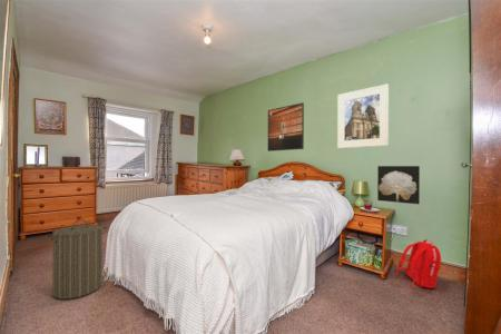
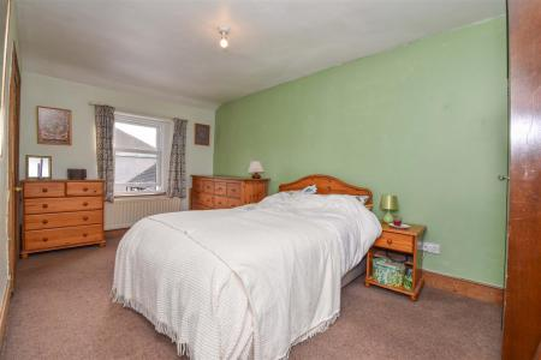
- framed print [267,101,305,153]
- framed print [336,82,390,149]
- wall art [376,165,421,205]
- backpack [395,238,443,289]
- laundry hamper [45,218,109,301]
